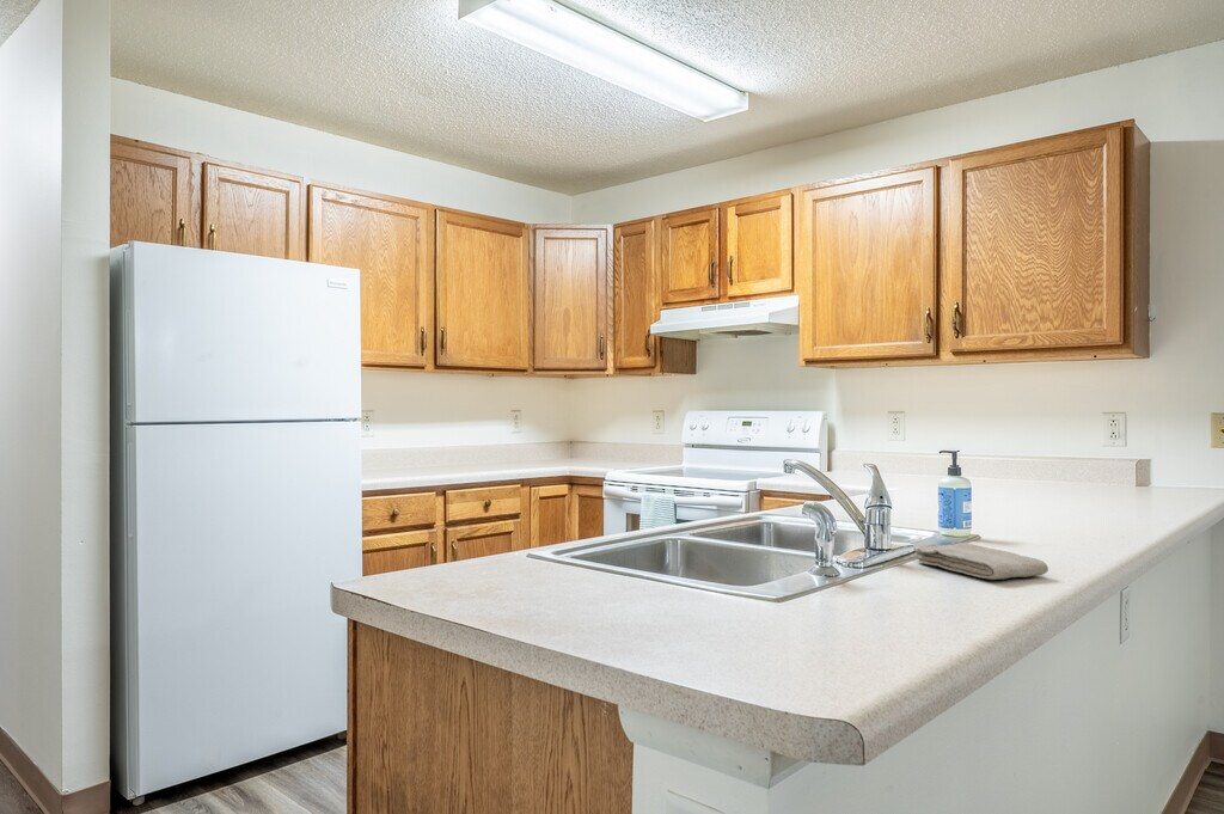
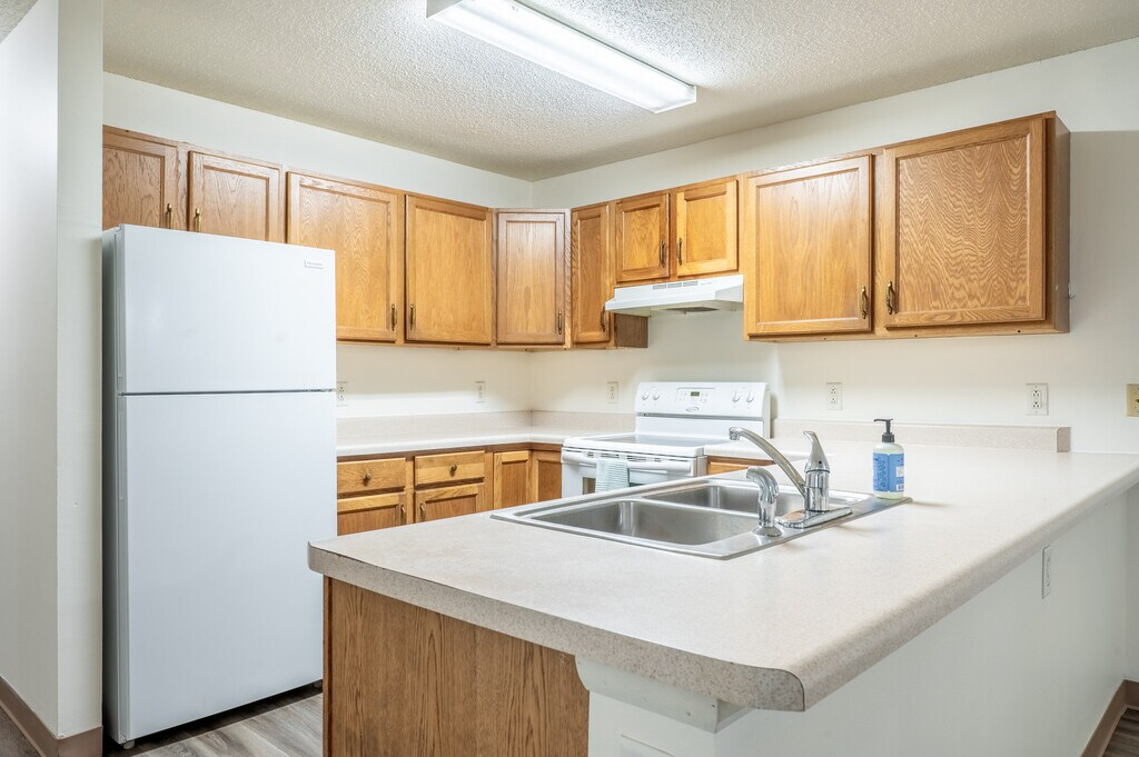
- washcloth [912,541,1049,581]
